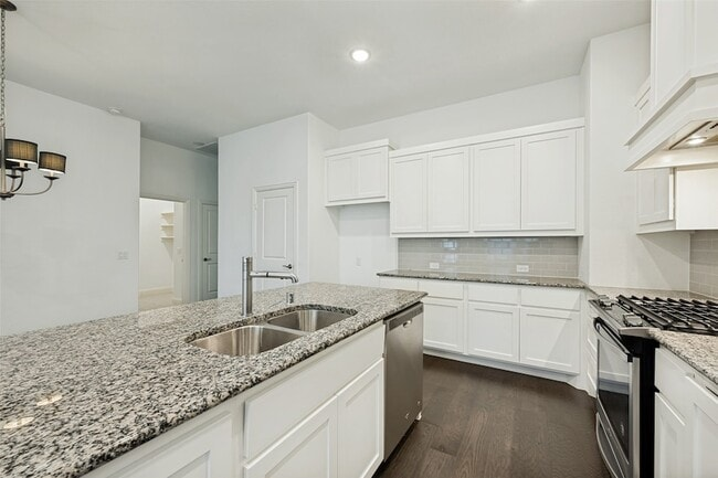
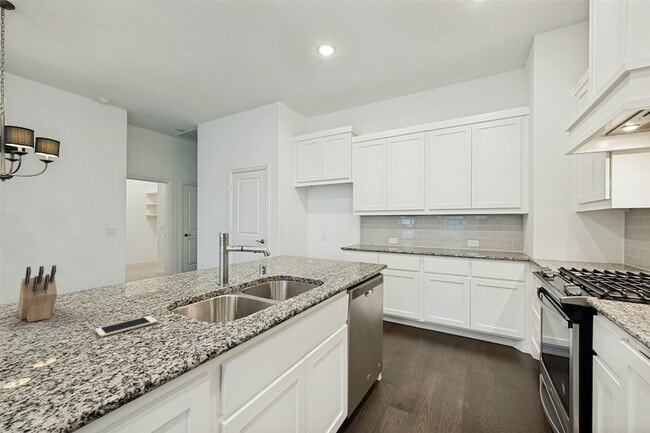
+ cell phone [94,315,158,338]
+ knife block [17,264,58,323]
